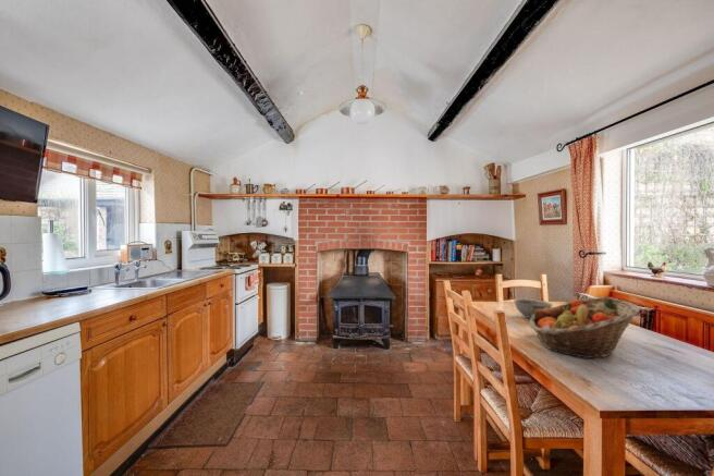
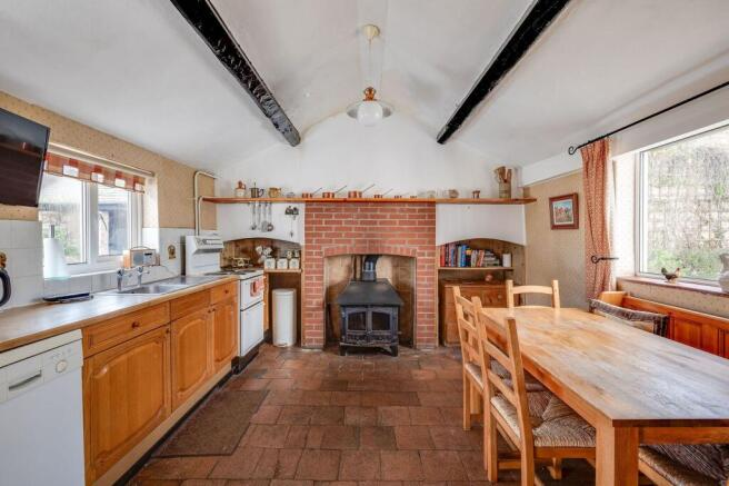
- fruit basket [529,296,640,359]
- bowl [513,297,553,319]
